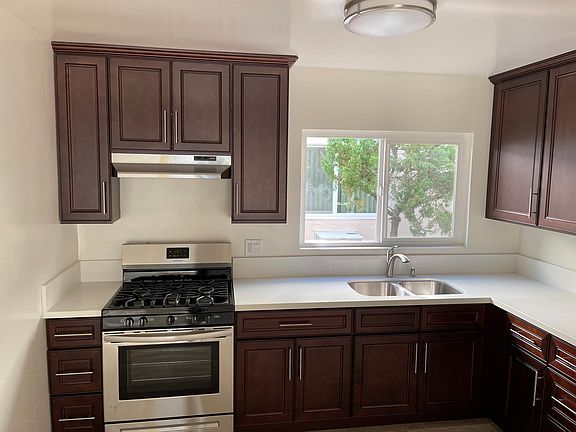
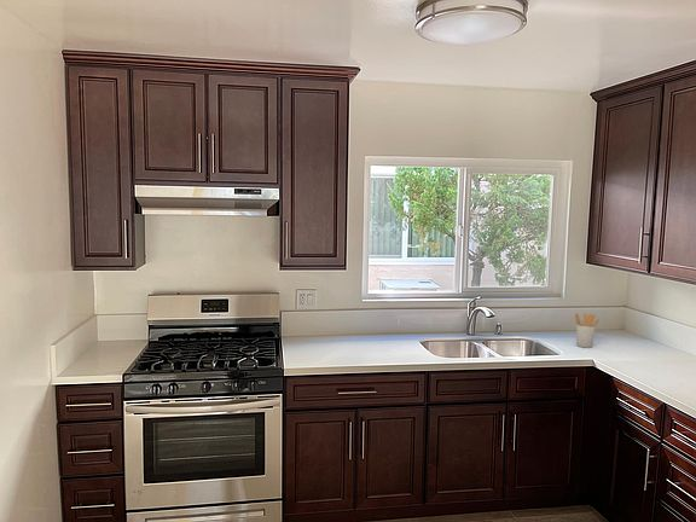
+ utensil holder [574,312,601,349]
